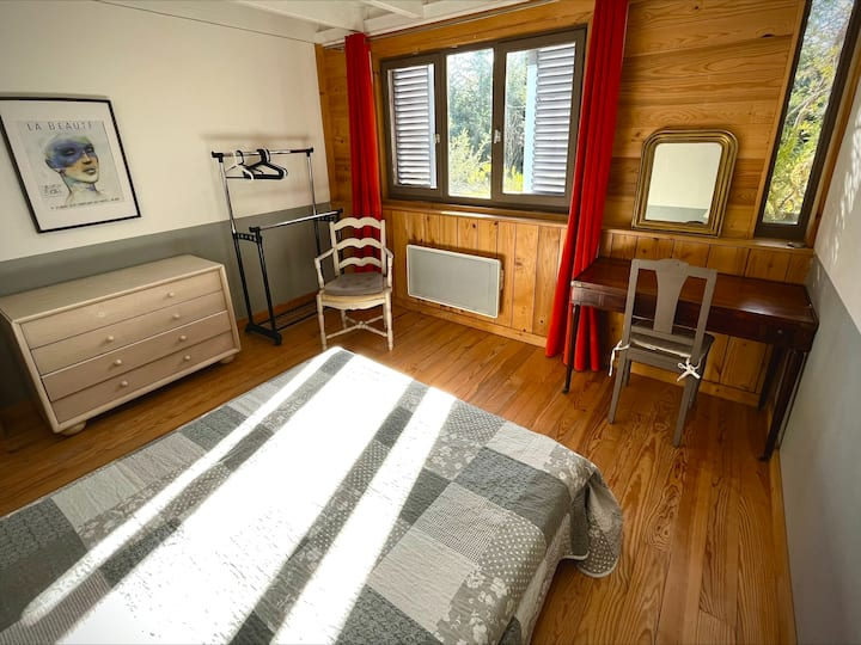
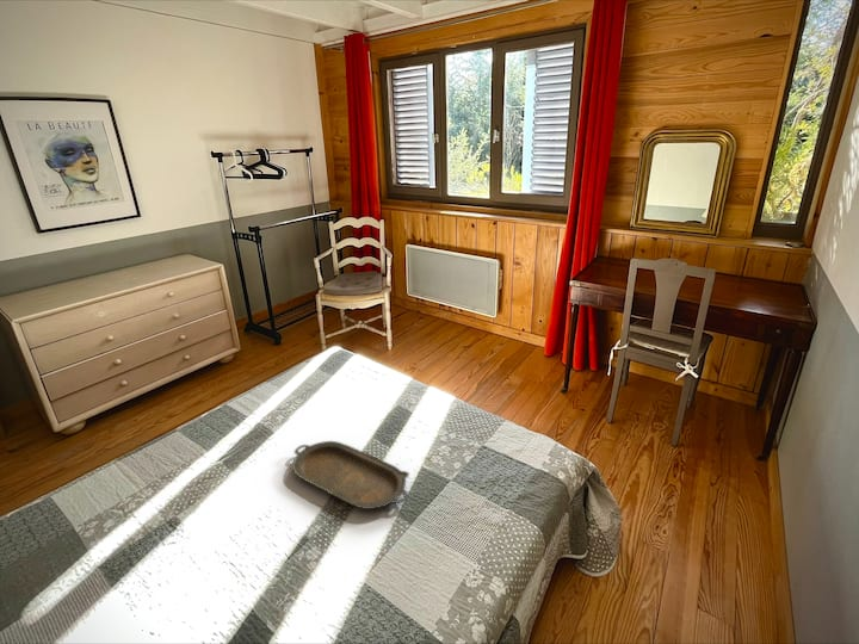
+ serving tray [291,440,410,510]
